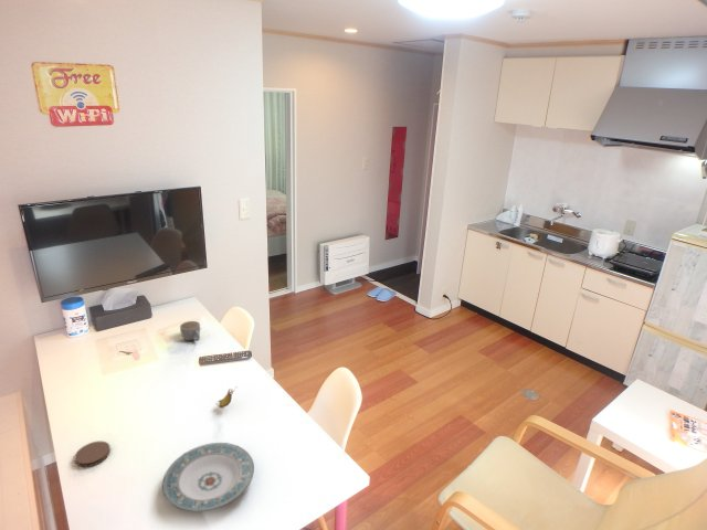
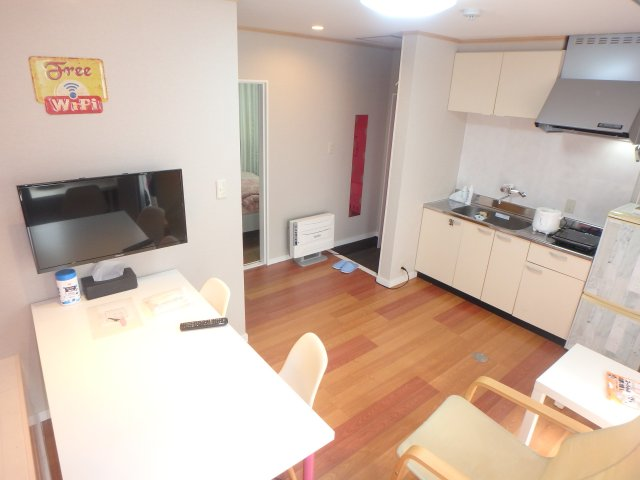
- plate [161,442,255,512]
- banana [213,385,239,410]
- mug [179,320,201,342]
- coaster [74,441,112,468]
